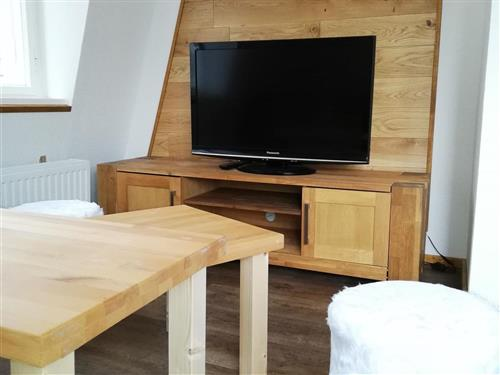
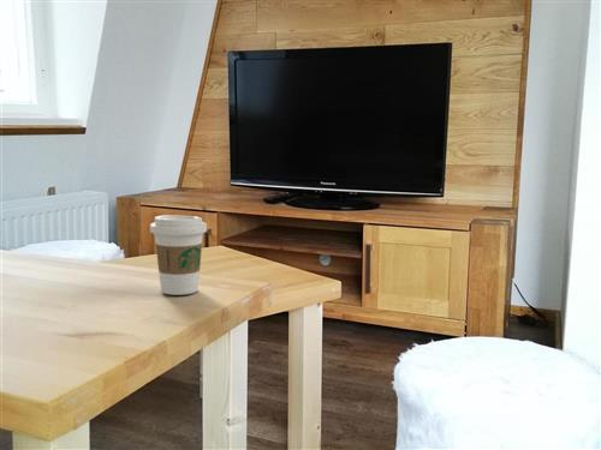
+ coffee cup [149,214,208,296]
